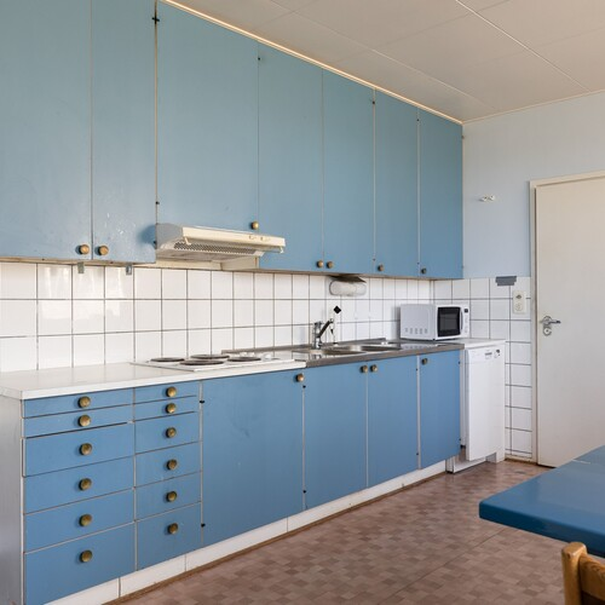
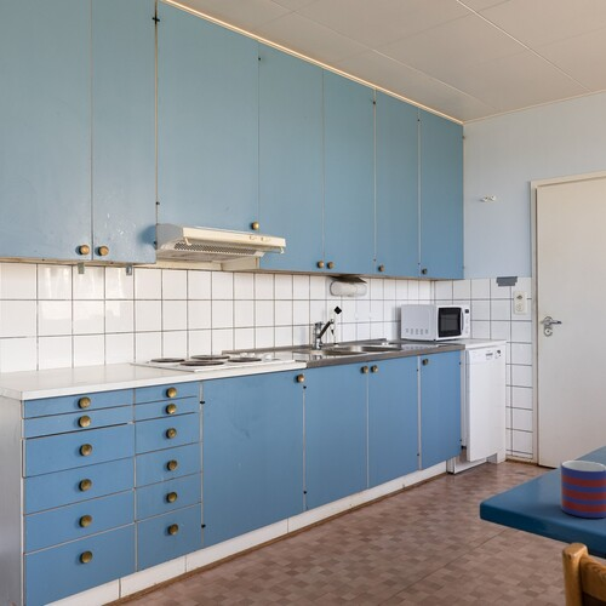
+ mug [559,459,606,519]
